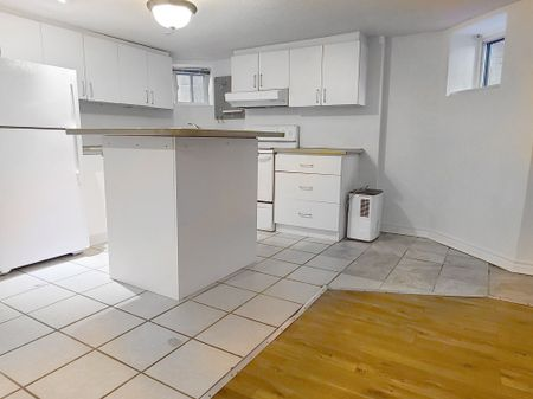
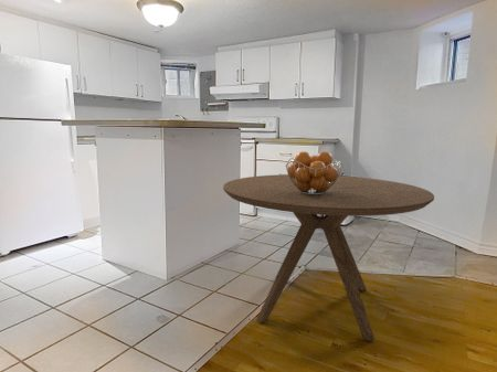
+ fruit basket [285,150,343,194]
+ dining table [222,173,435,342]
